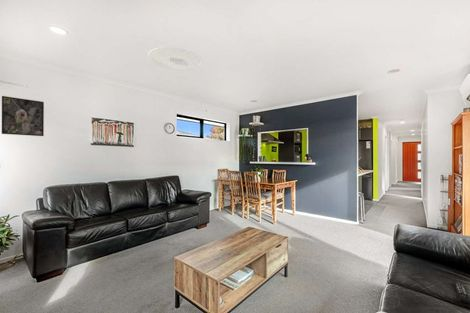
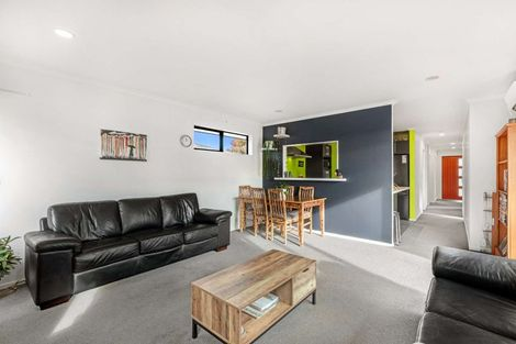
- remote control [453,280,470,305]
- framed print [1,95,45,137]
- ceiling light [147,46,202,71]
